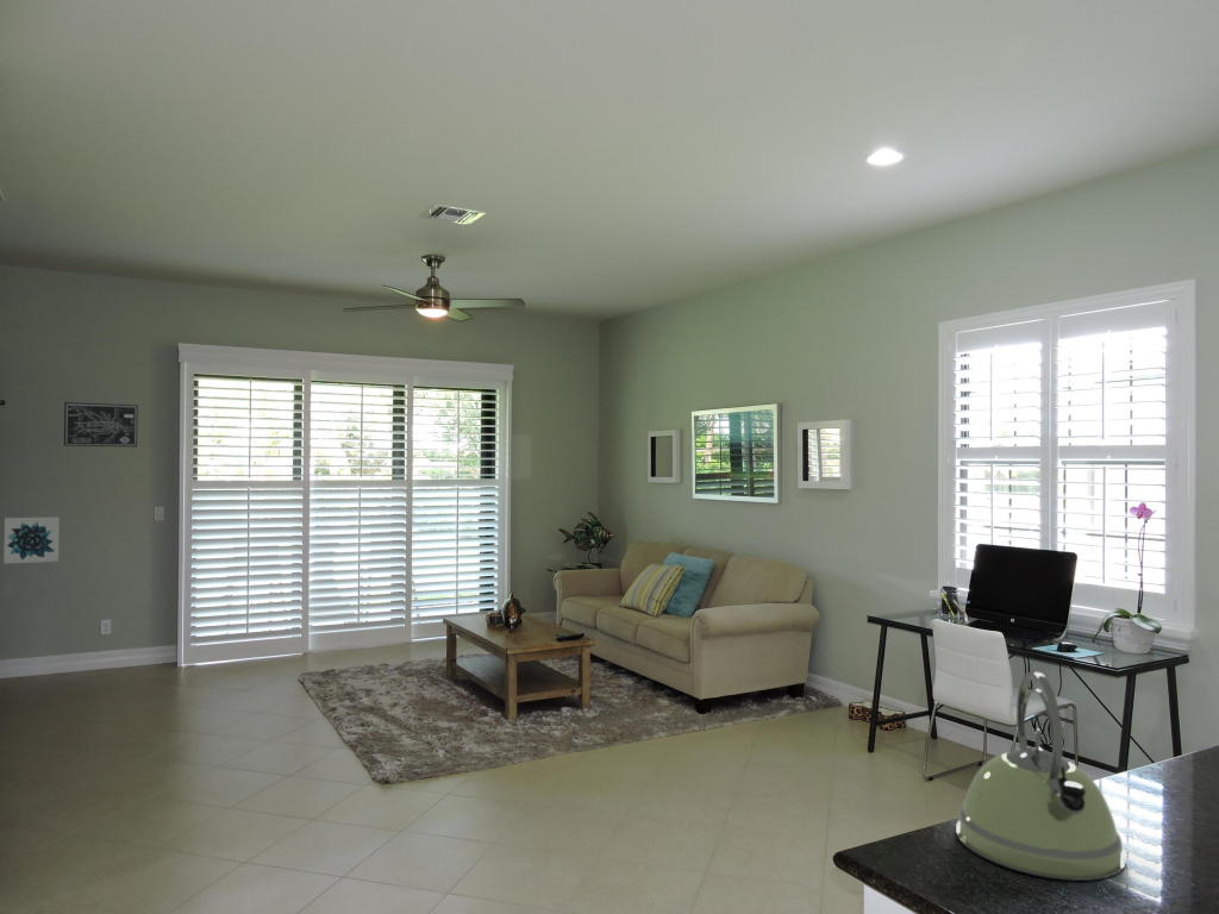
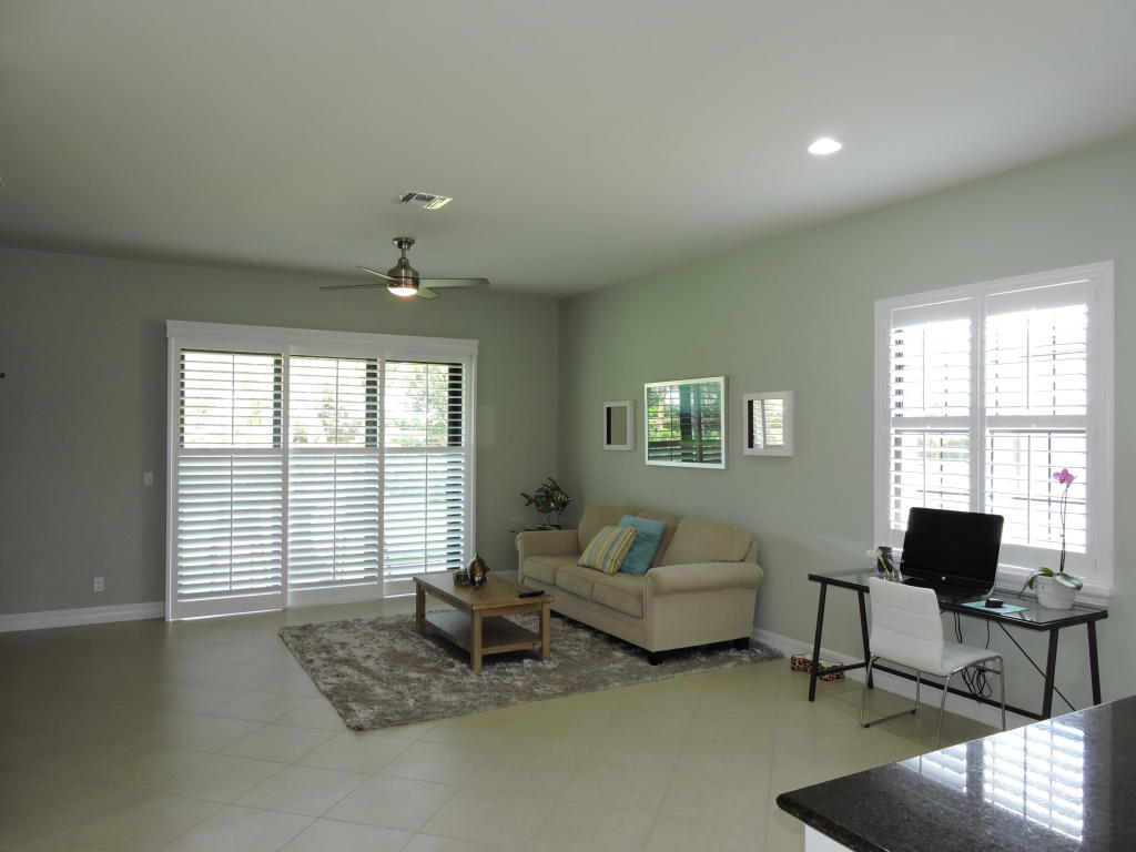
- kettle [955,671,1126,882]
- wall art [63,401,139,447]
- wall art [2,517,61,565]
